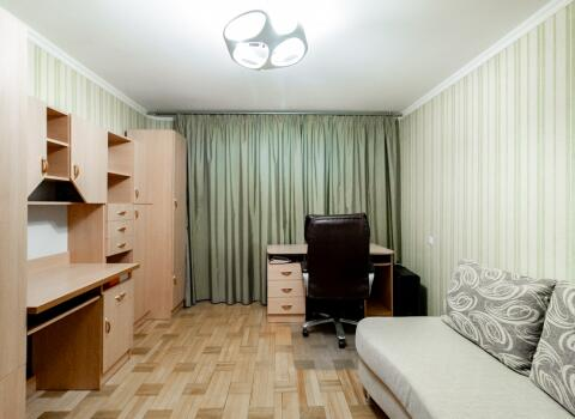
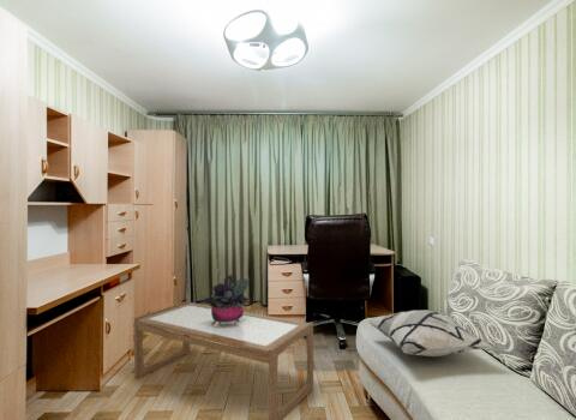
+ coffee table [133,300,314,420]
+ decorative pillow [366,308,493,358]
+ potted plant [203,272,250,325]
